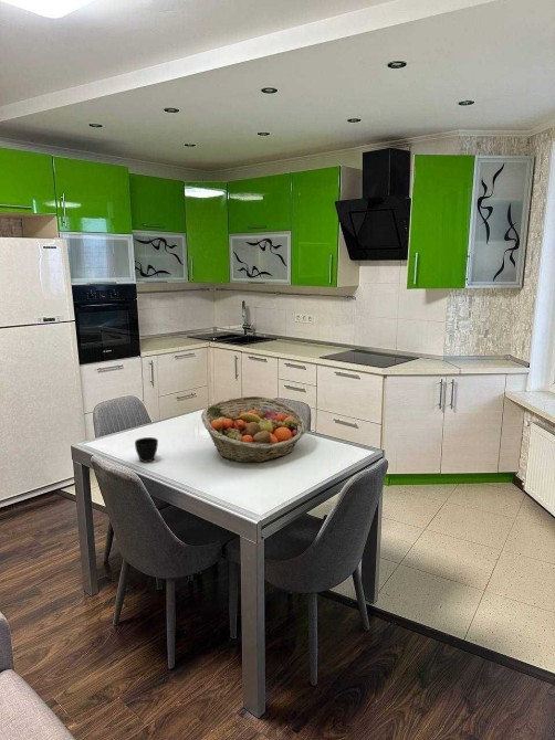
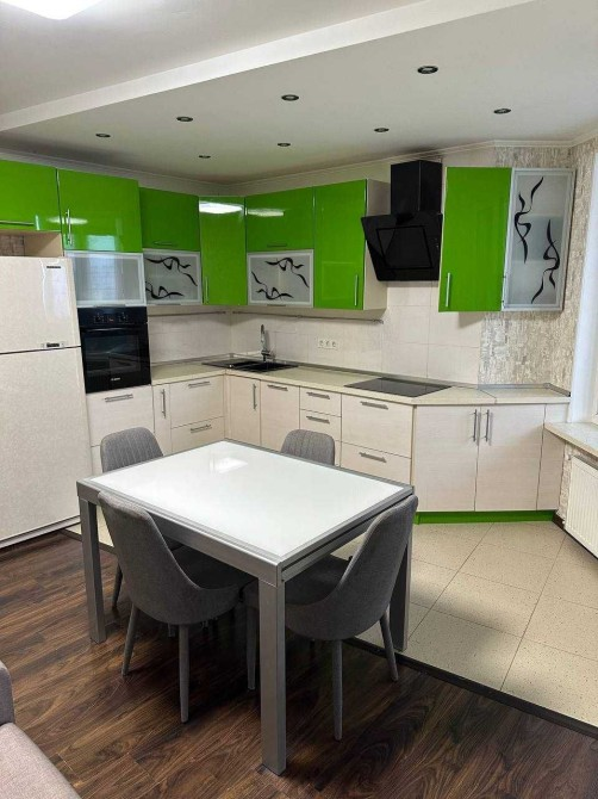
- fruit basket [200,394,308,464]
- cup [134,436,159,463]
